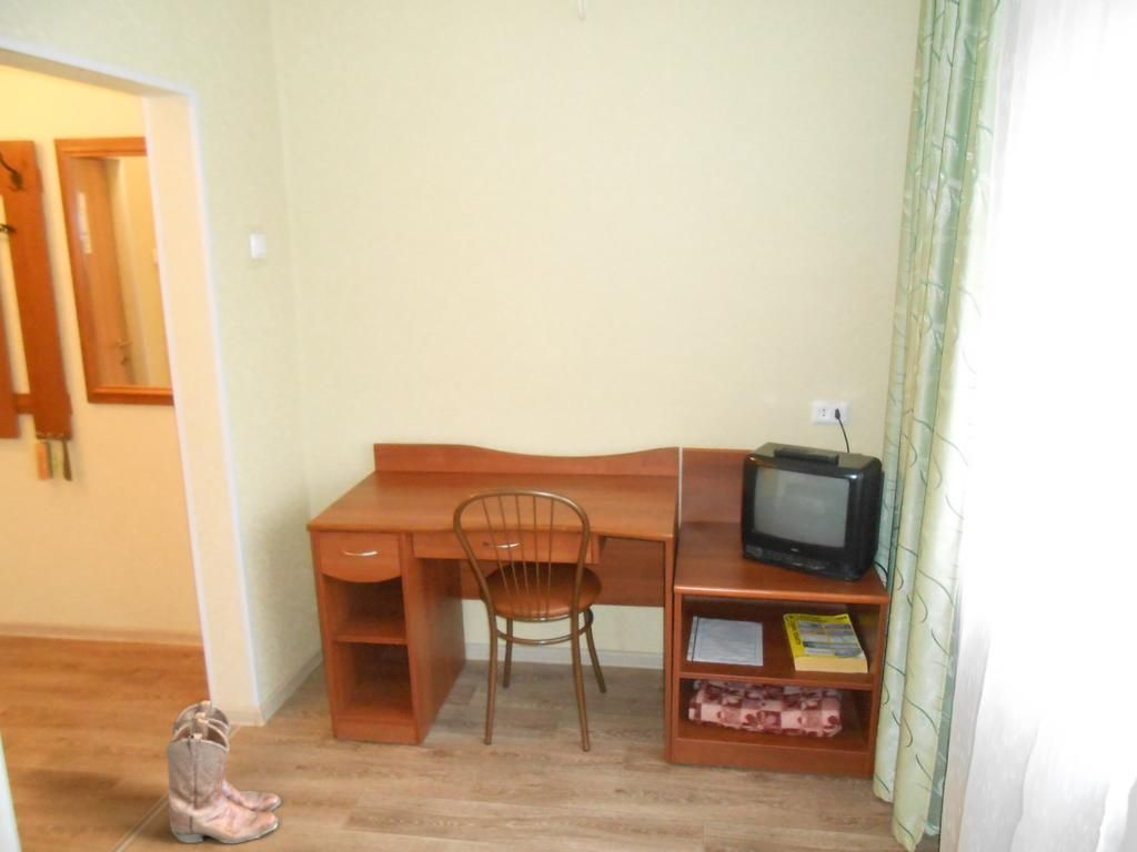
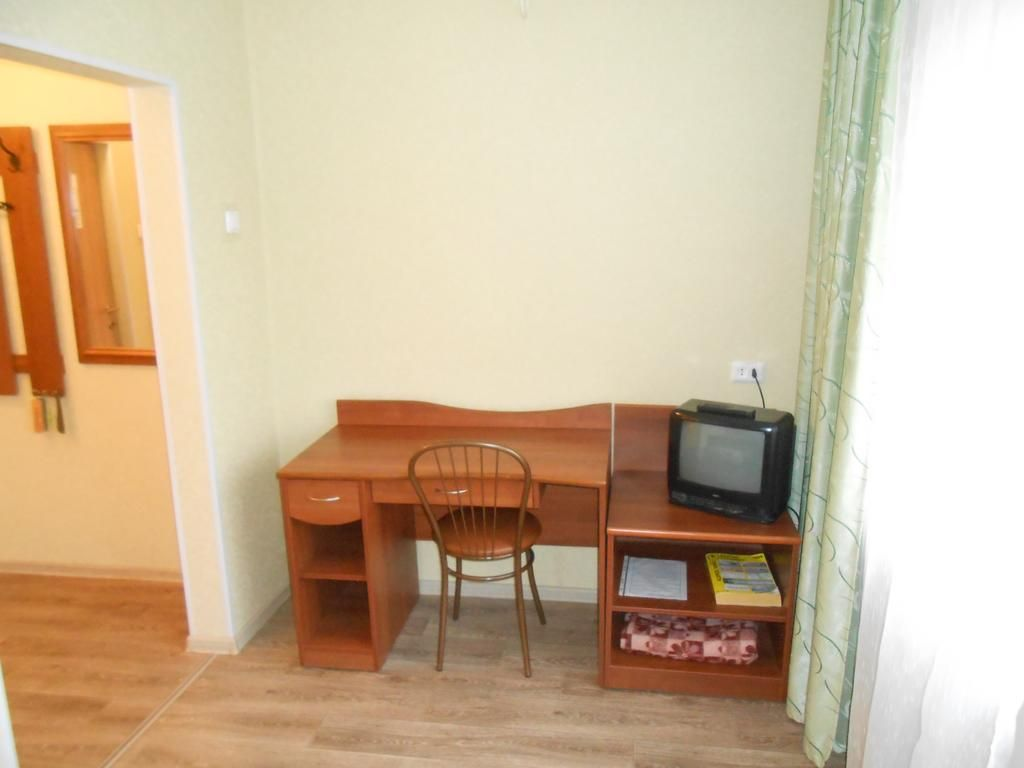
- boots [165,699,283,844]
